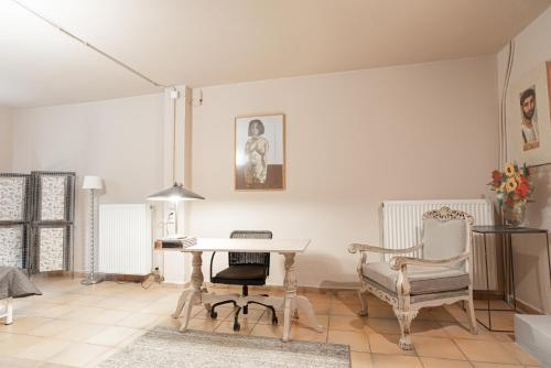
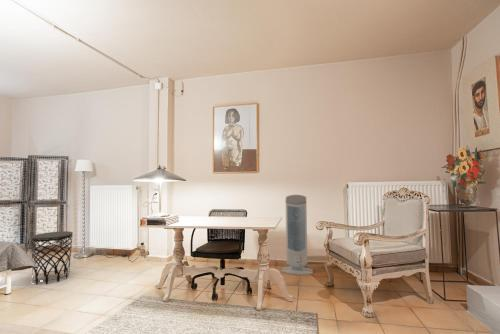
+ side table [30,230,74,285]
+ air purifier [280,194,314,276]
